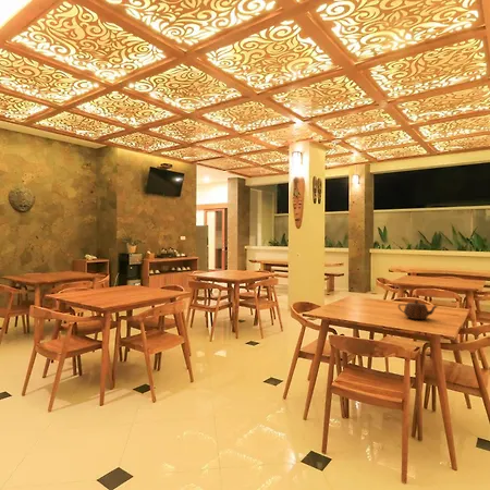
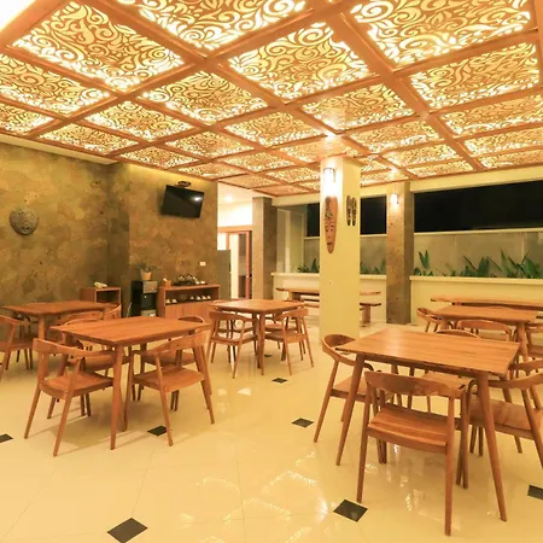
- teapot [397,299,439,320]
